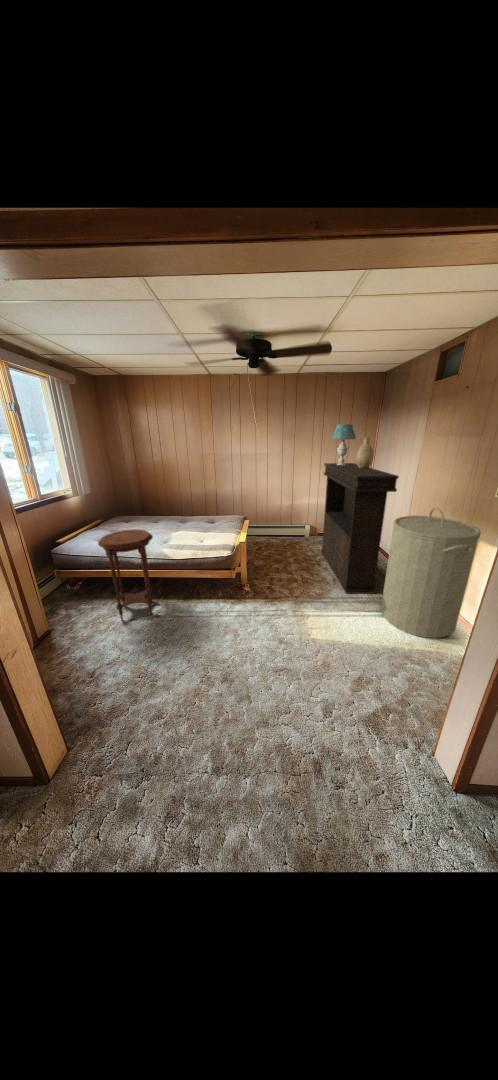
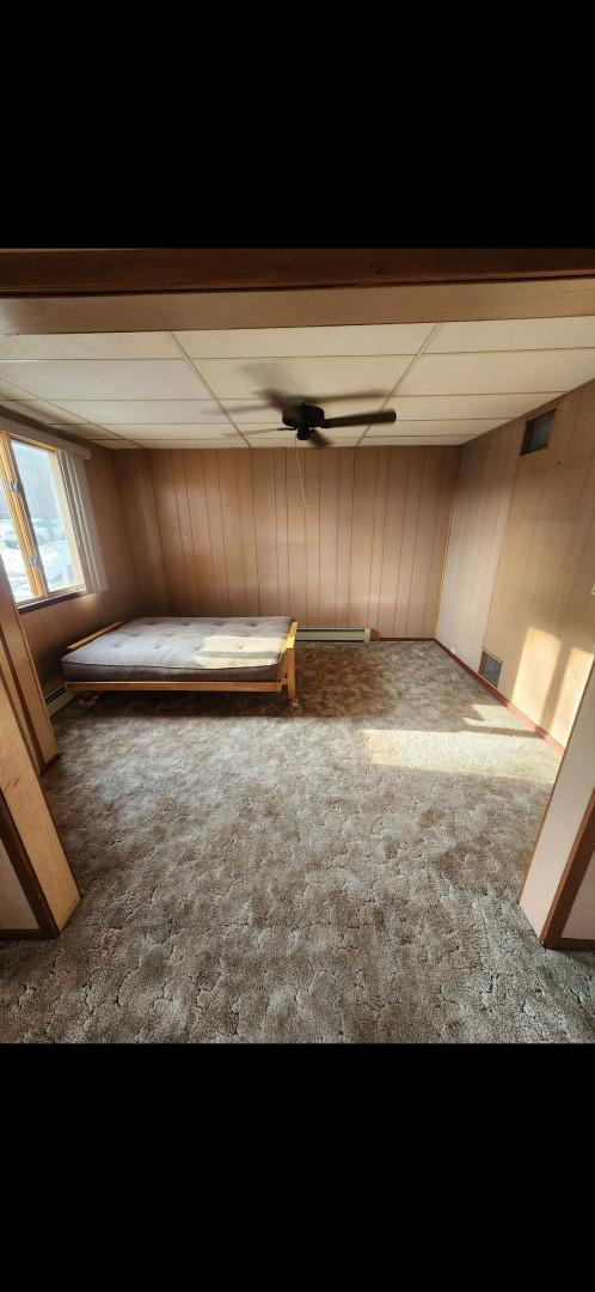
- side table [97,529,154,621]
- table lamp [331,423,357,465]
- console table [320,462,400,595]
- laundry hamper [380,506,482,639]
- decorative vase [355,436,375,468]
